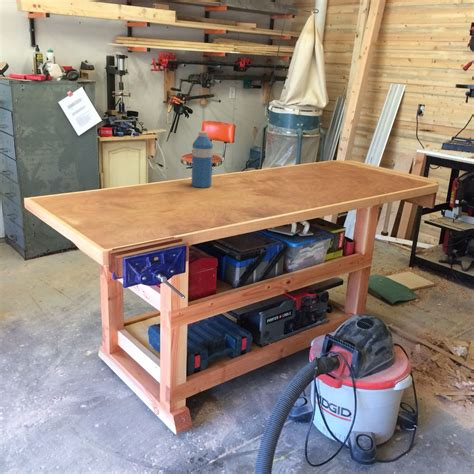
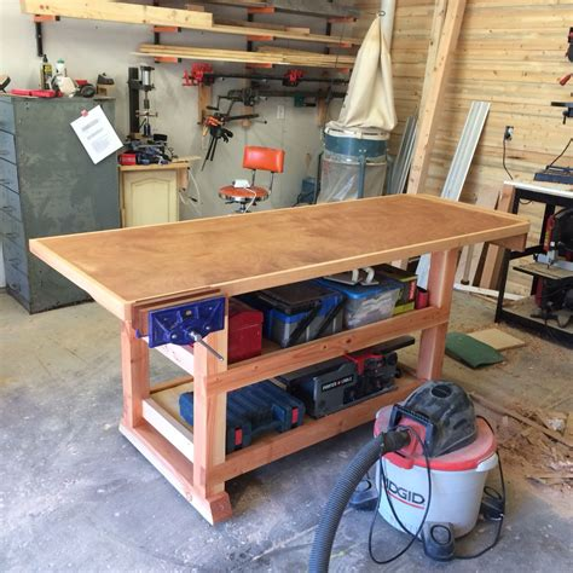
- water bottle [191,130,214,189]
